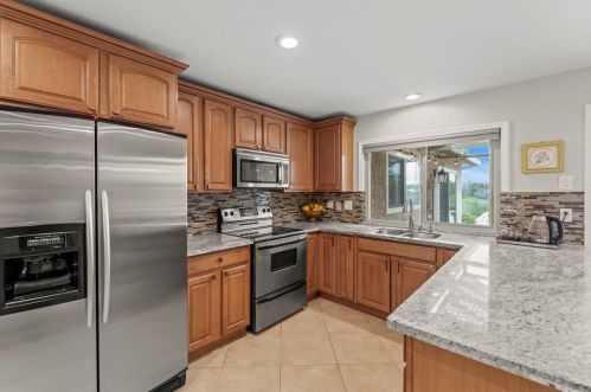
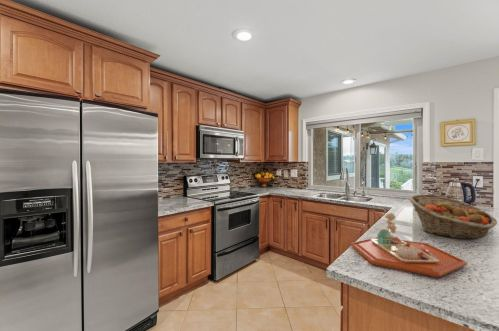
+ food tray [349,206,468,279]
+ fruit basket [408,193,498,240]
